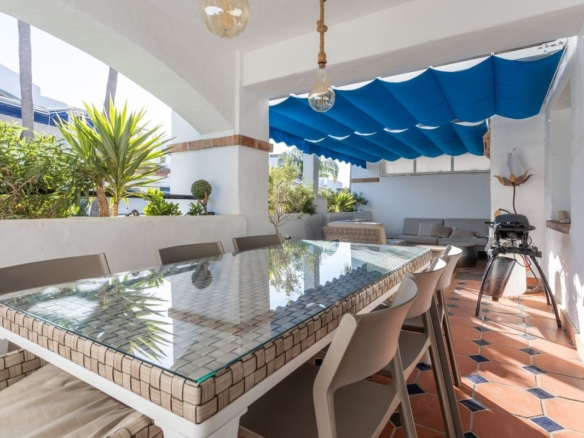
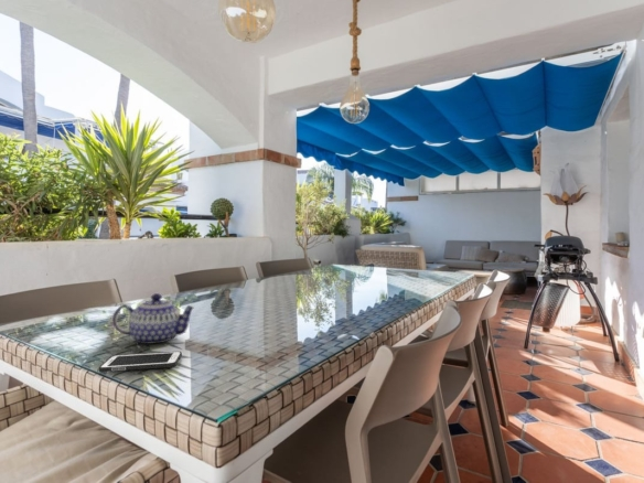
+ teapot [111,292,195,345]
+ cell phone [98,351,183,373]
